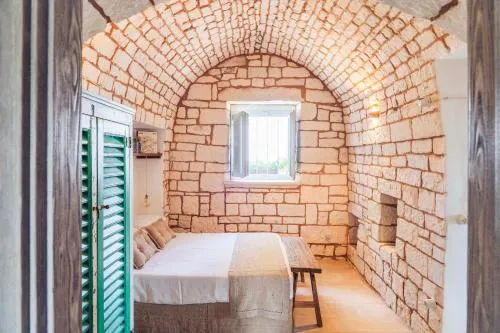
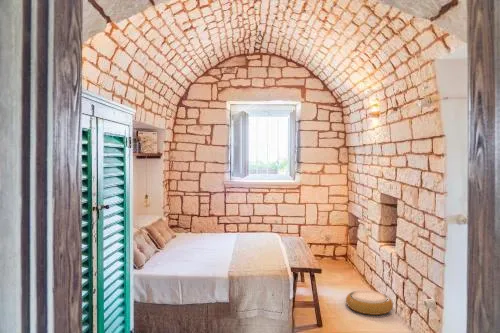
+ woven basket [345,289,394,316]
